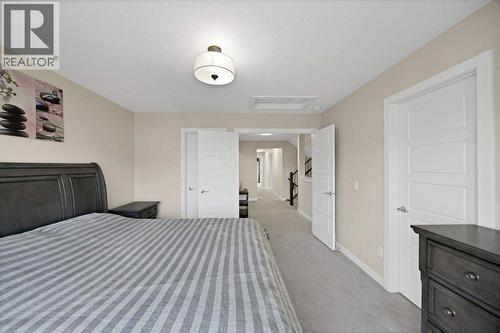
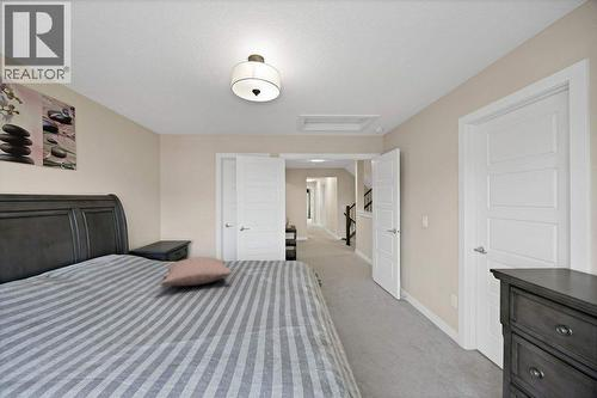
+ pillow [159,256,234,287]
